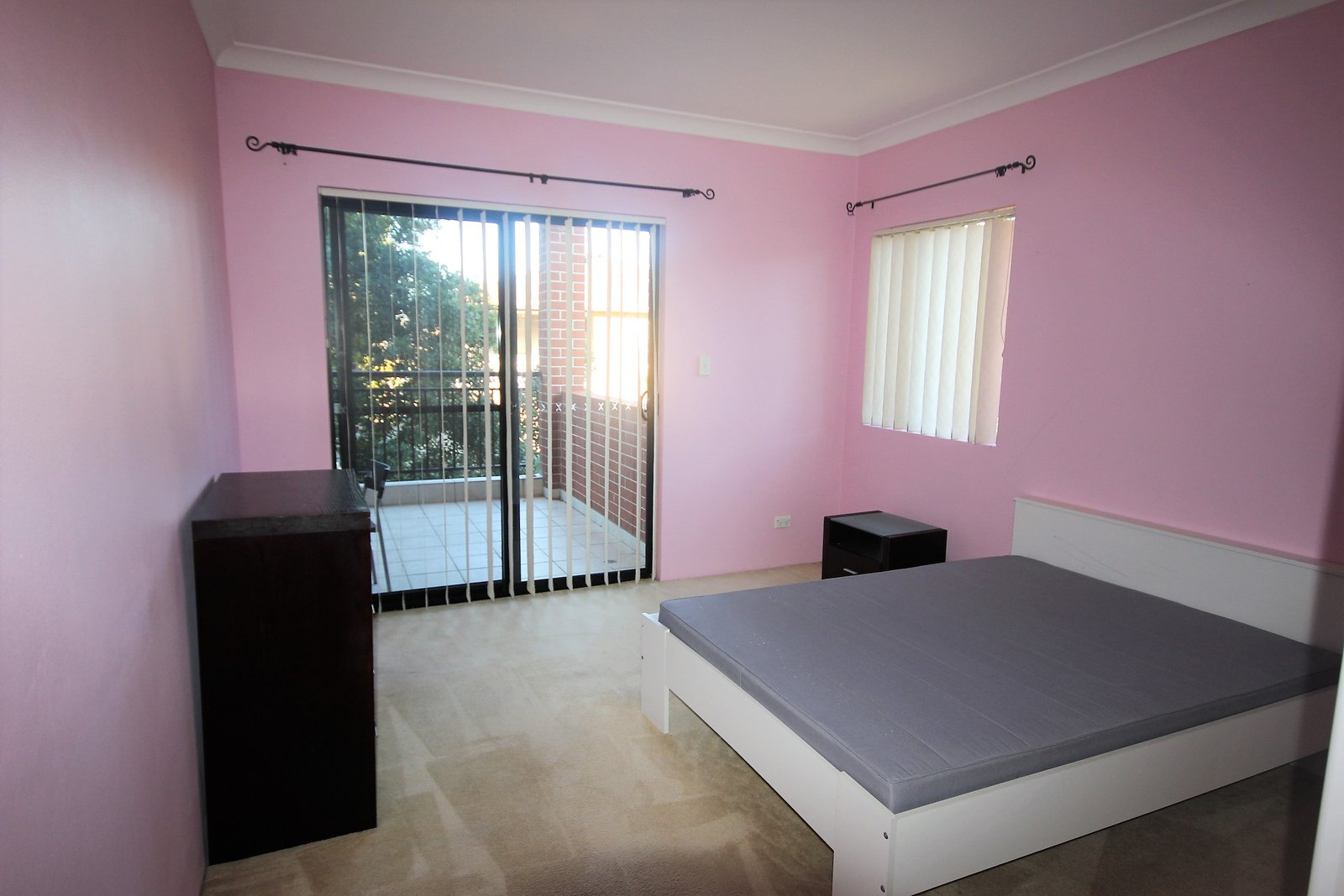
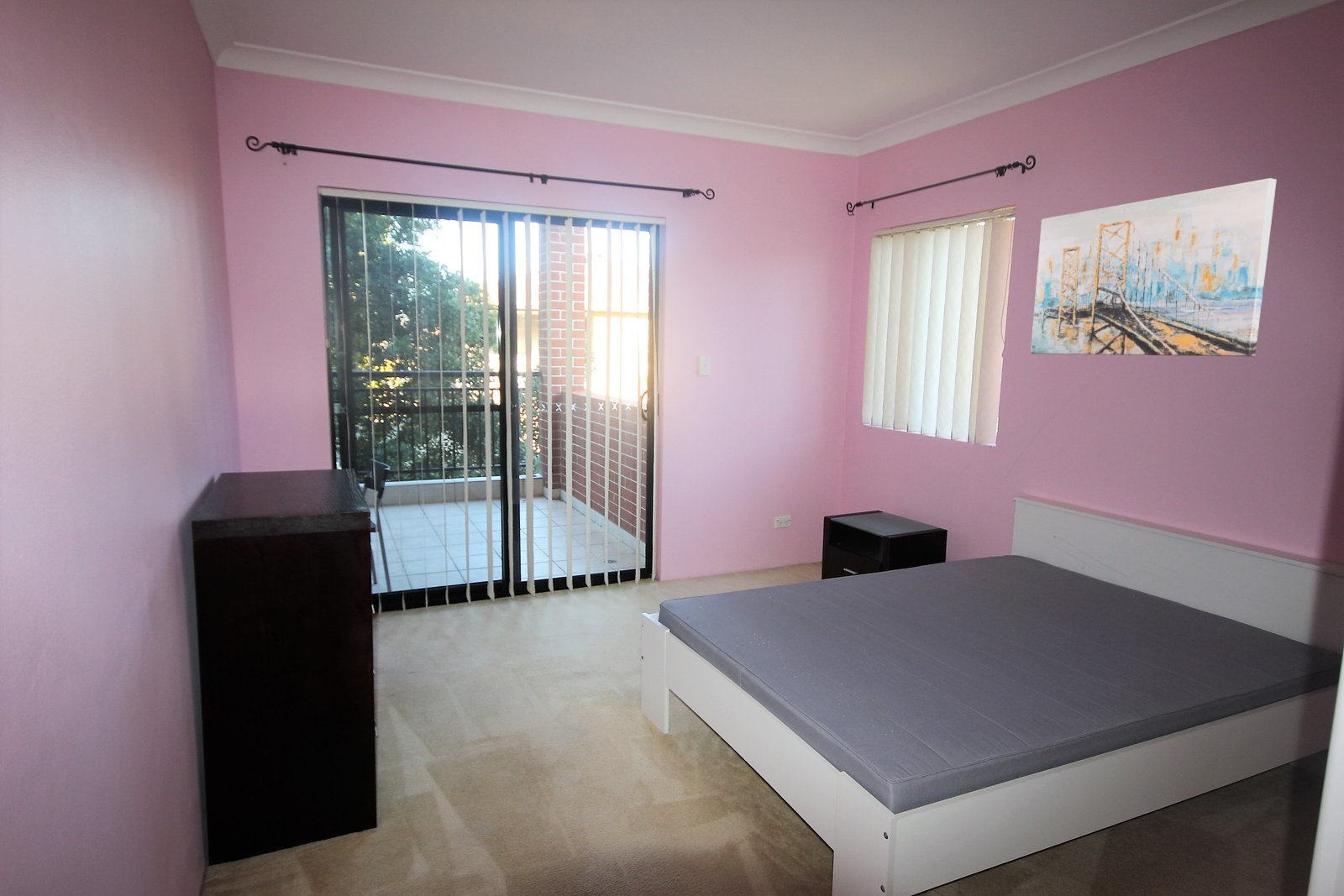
+ wall art [1030,177,1277,357]
